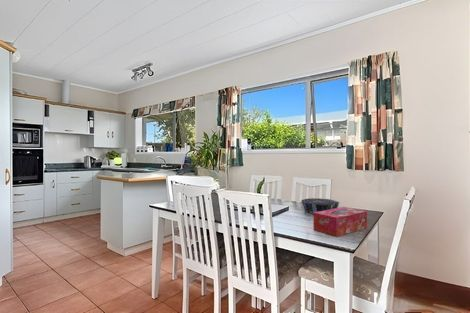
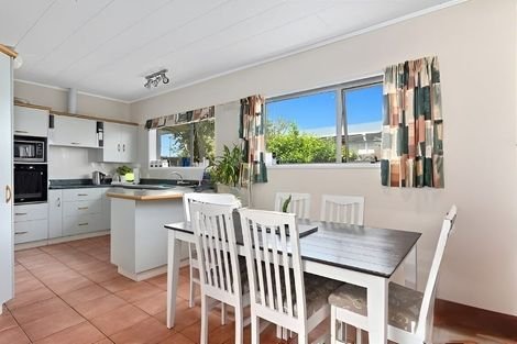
- decorative bowl [300,197,340,215]
- tissue box [312,206,368,237]
